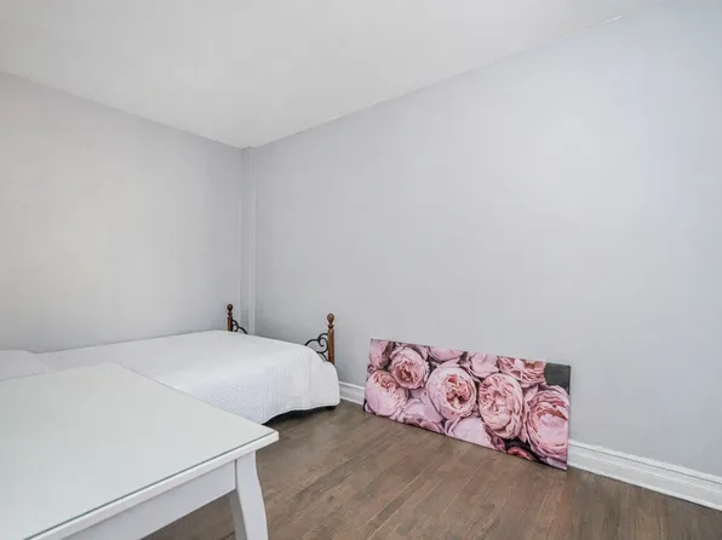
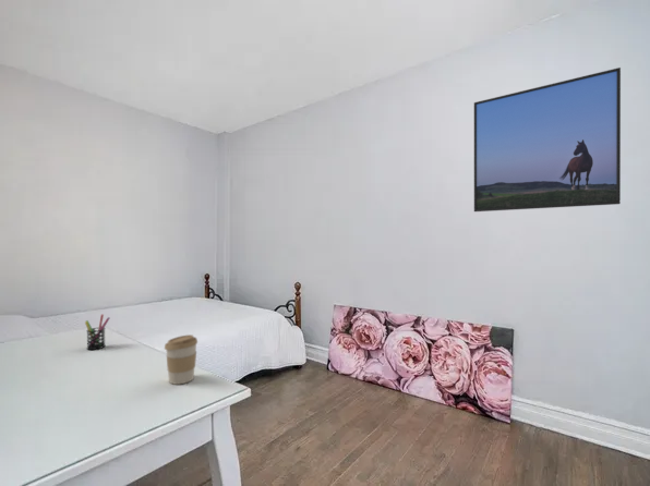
+ coffee cup [164,333,198,386]
+ pen holder [84,314,110,351]
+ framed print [473,66,622,212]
